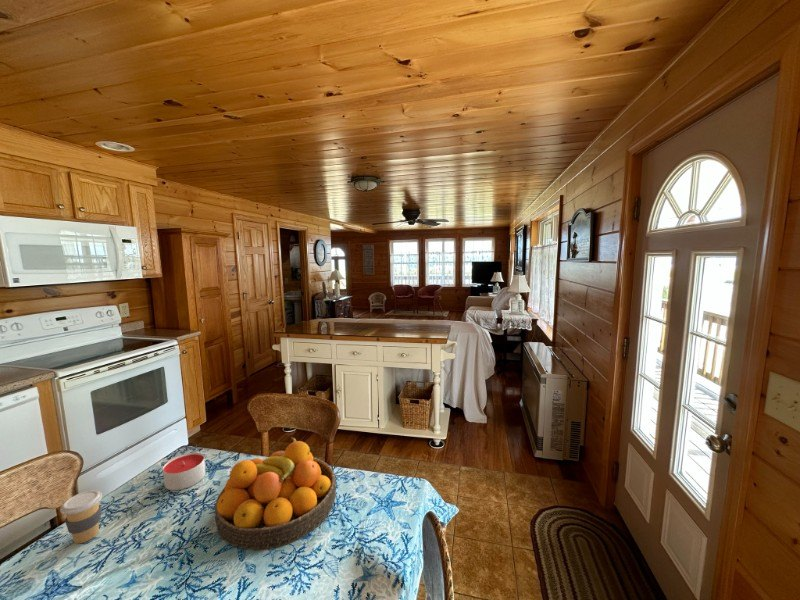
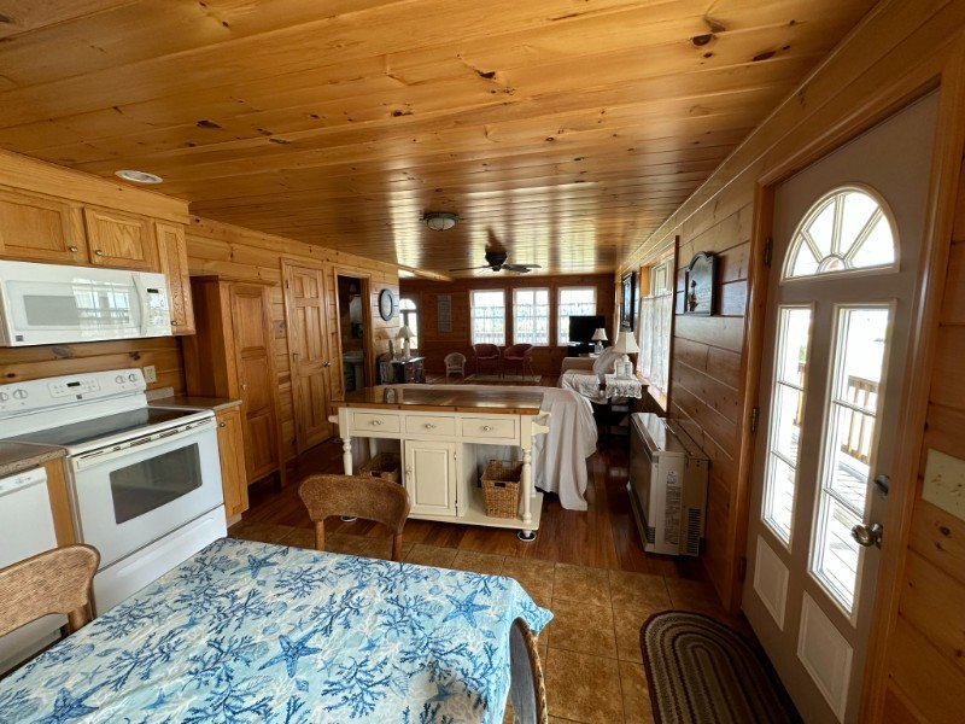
- fruit bowl [214,437,337,551]
- candle [162,452,206,491]
- coffee cup [59,489,103,545]
